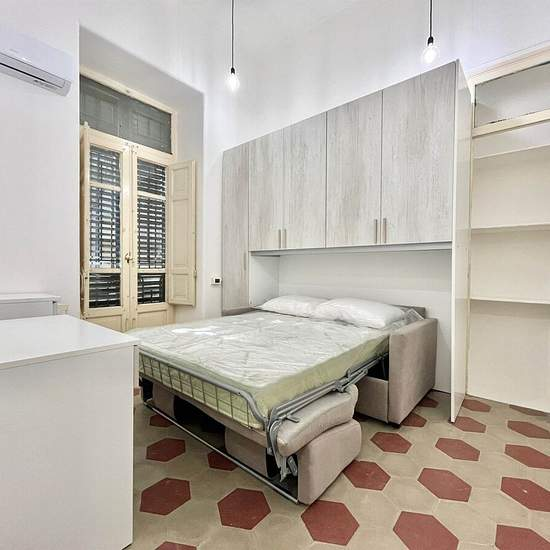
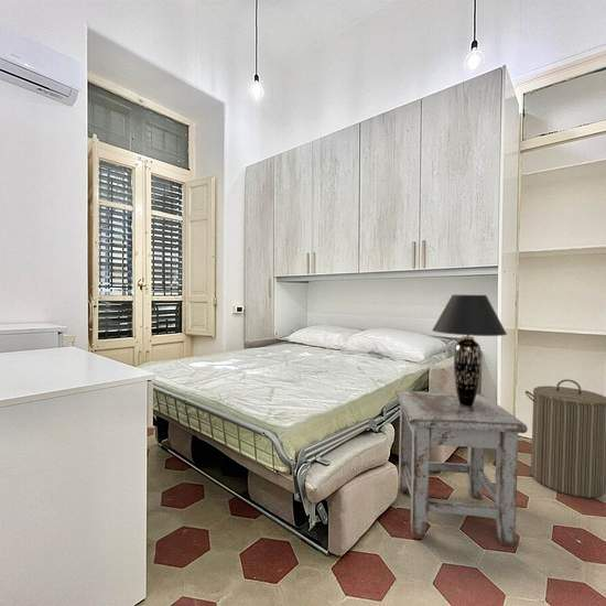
+ laundry hamper [524,378,606,499]
+ table lamp [431,294,508,407]
+ stool [394,389,529,548]
